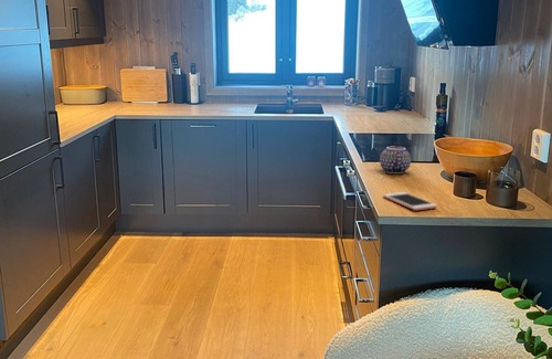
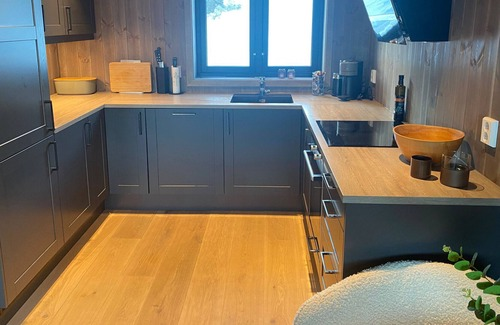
- cell phone [382,191,438,211]
- teapot [379,141,412,175]
